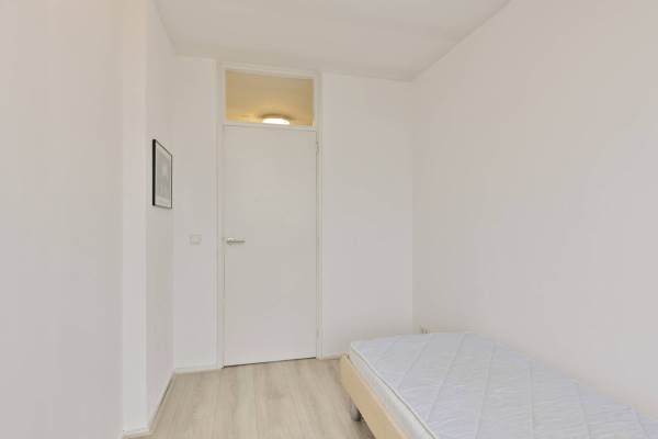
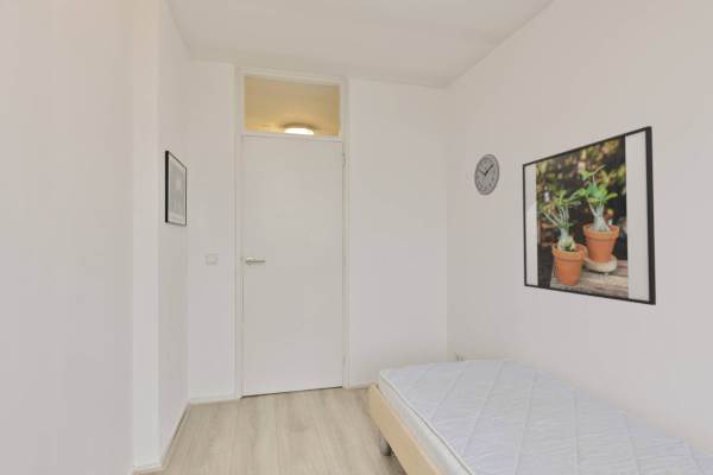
+ wall clock [473,153,500,196]
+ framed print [522,125,657,306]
